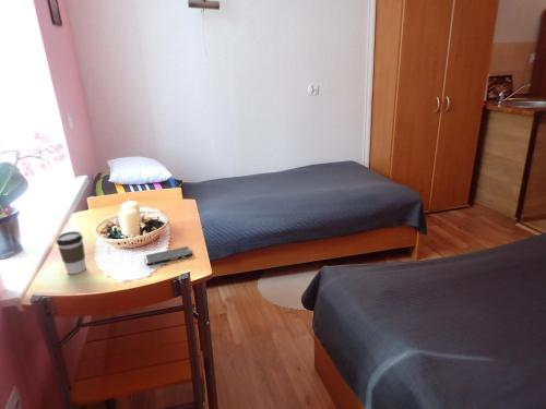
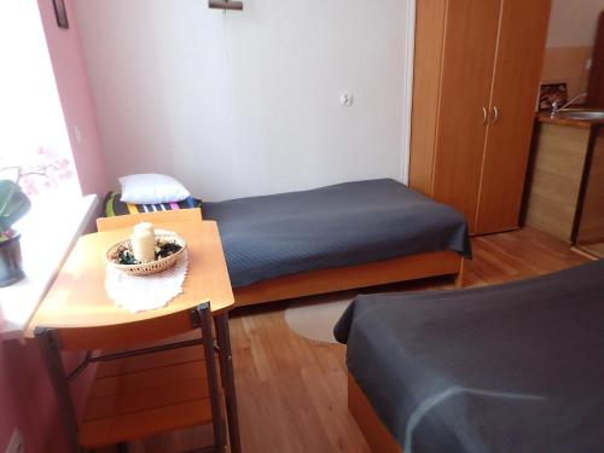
- coffee cup [55,230,87,275]
- smartphone [143,245,193,266]
